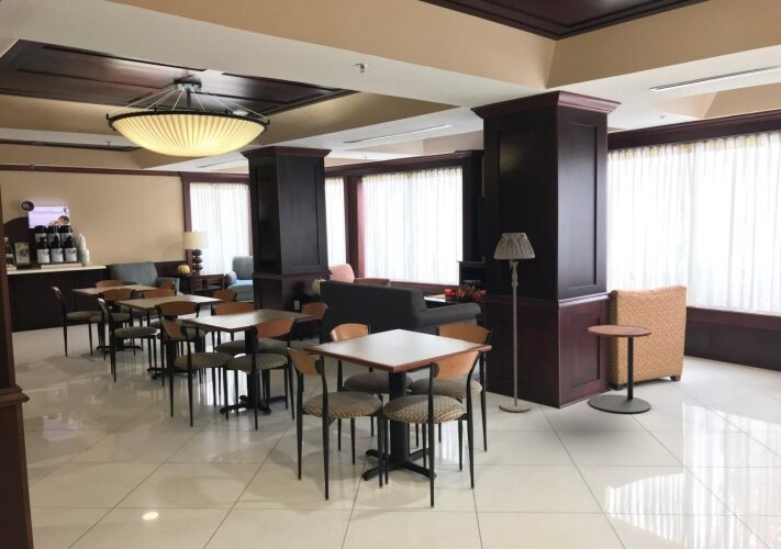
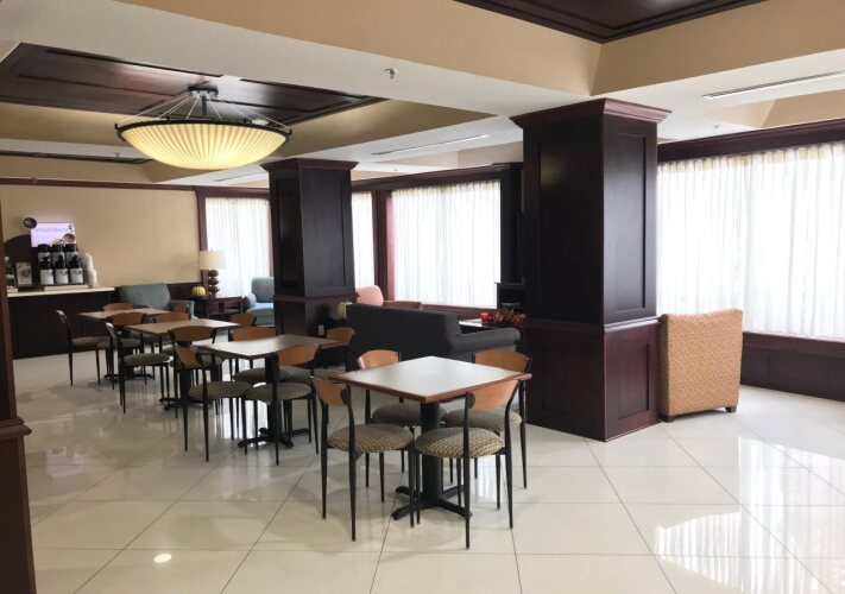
- floor lamp [493,232,536,413]
- side table [587,324,652,414]
